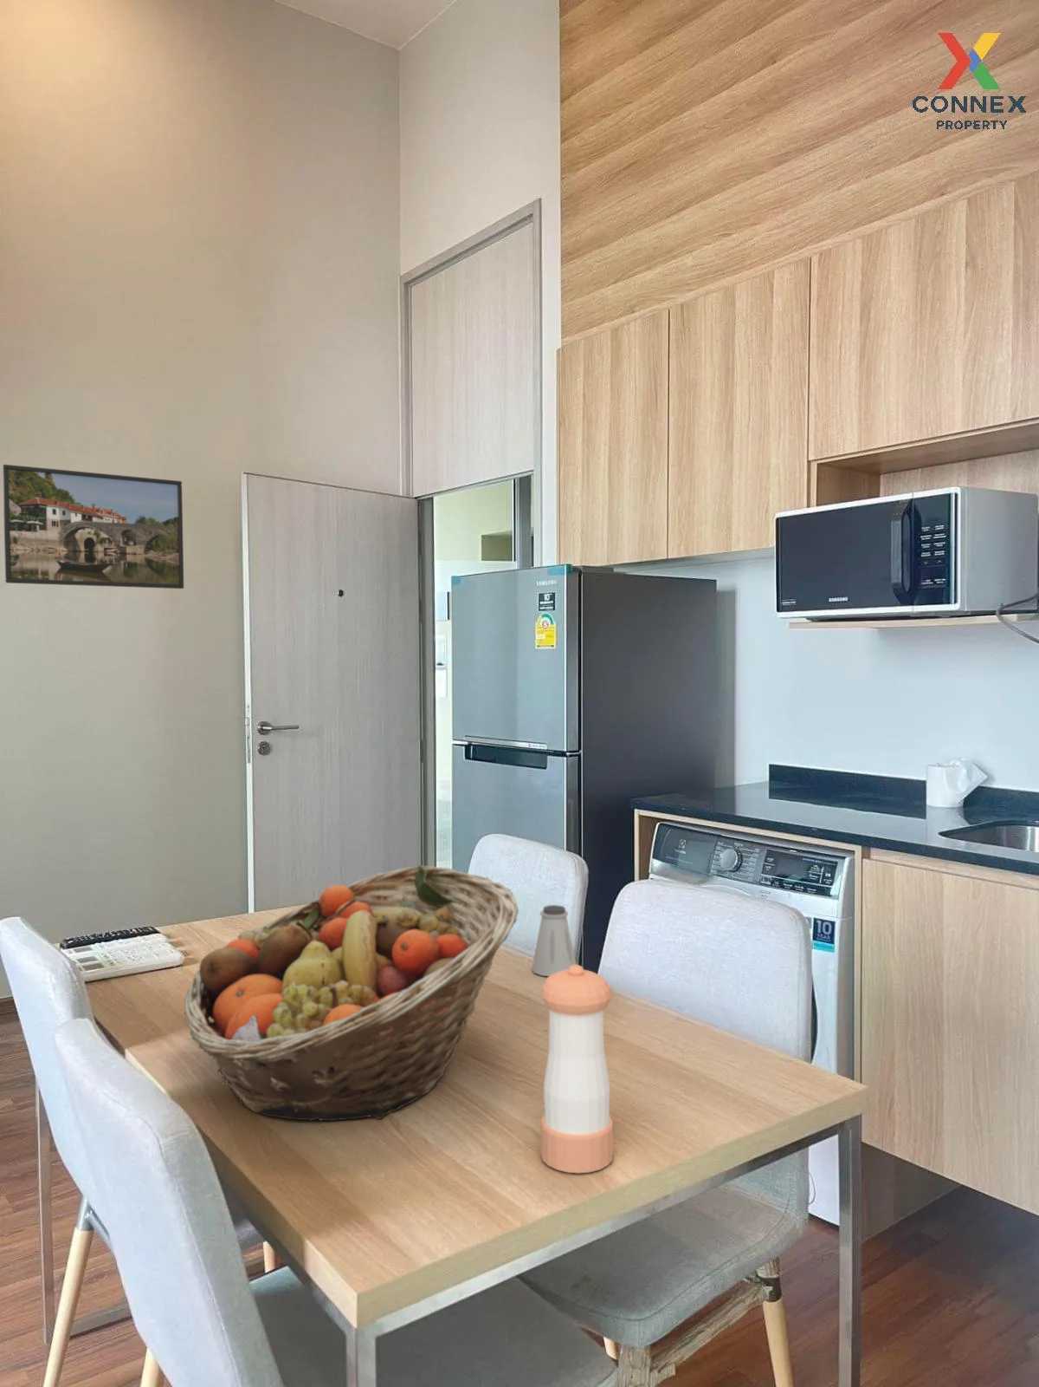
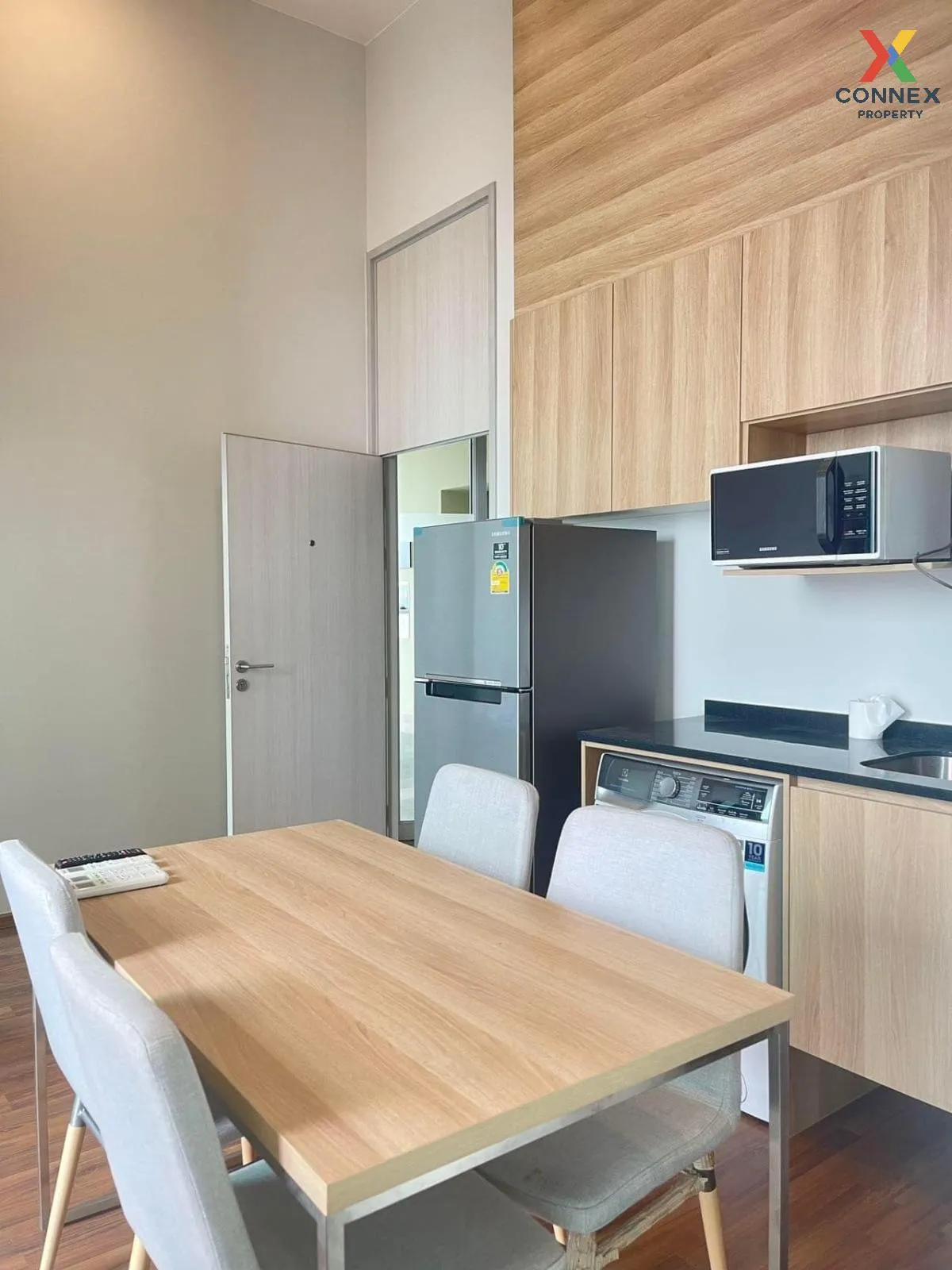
- saltshaker [530,904,577,977]
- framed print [2,464,184,590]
- fruit basket [183,864,520,1122]
- pepper shaker [539,964,613,1174]
